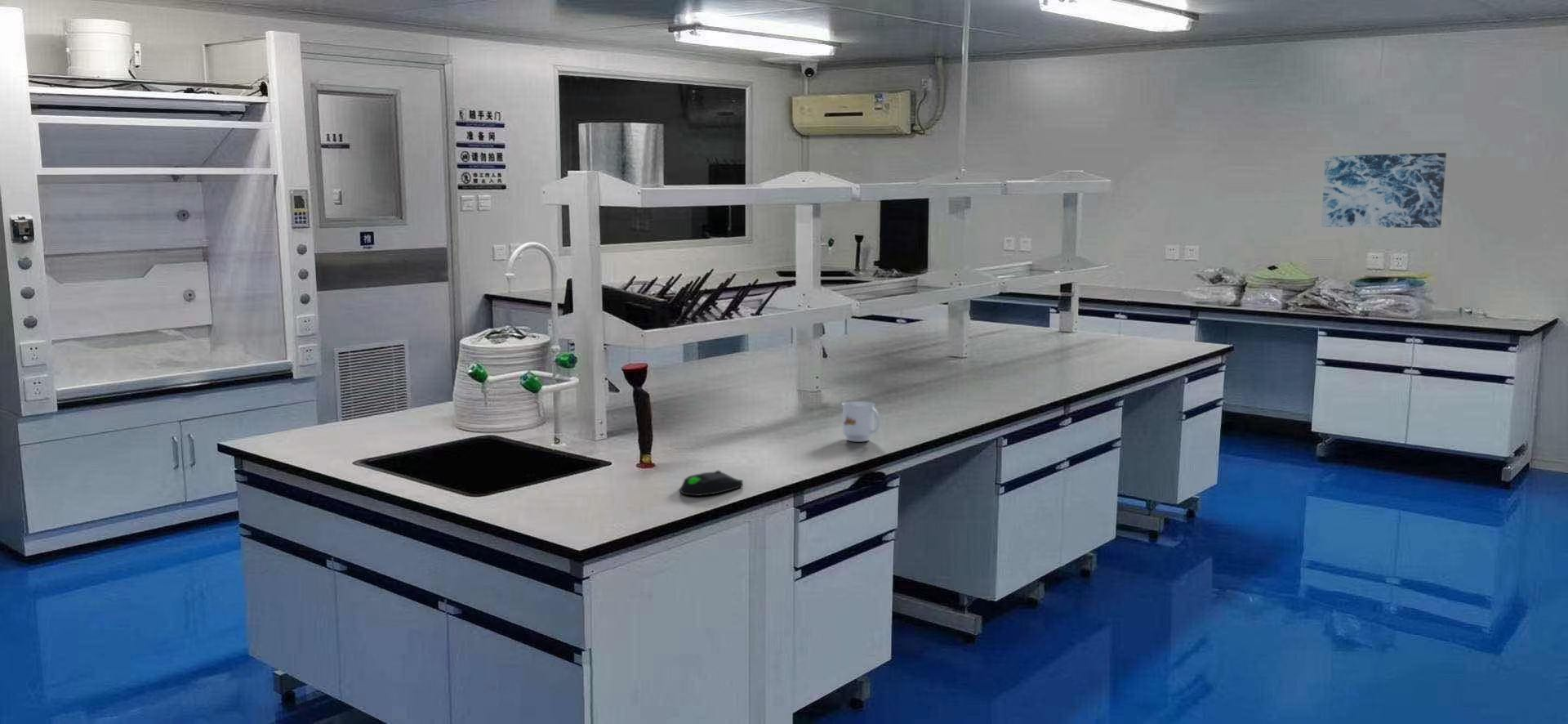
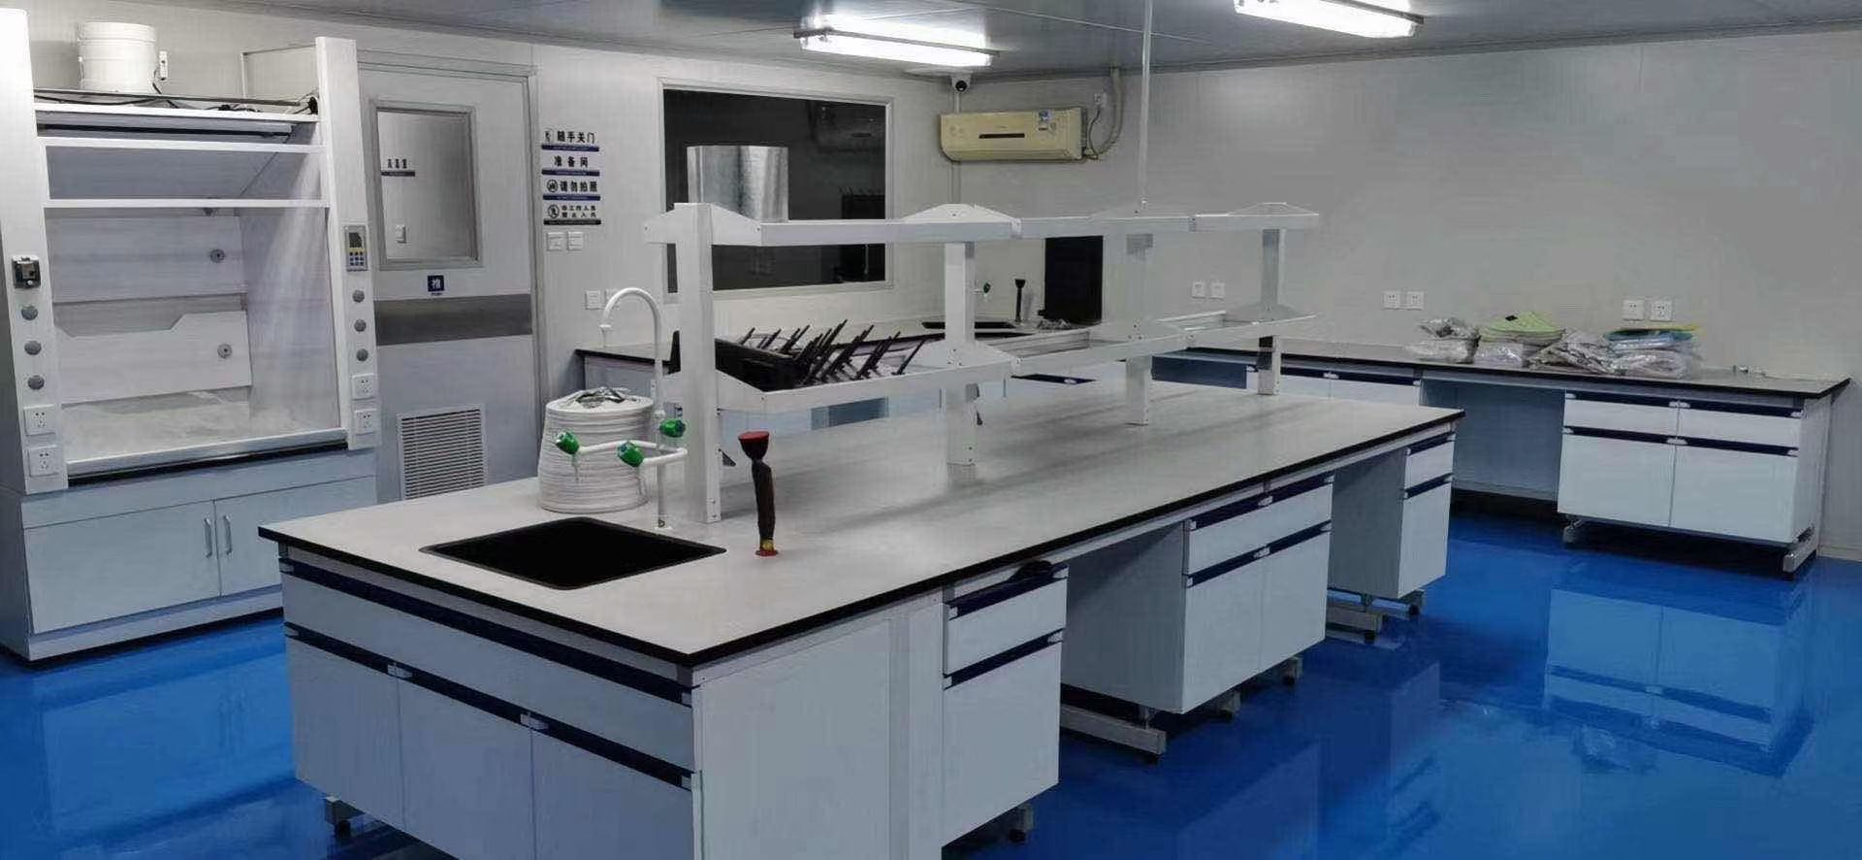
- wall art [1321,152,1447,229]
- mug [841,400,881,443]
- computer mouse [679,470,744,497]
